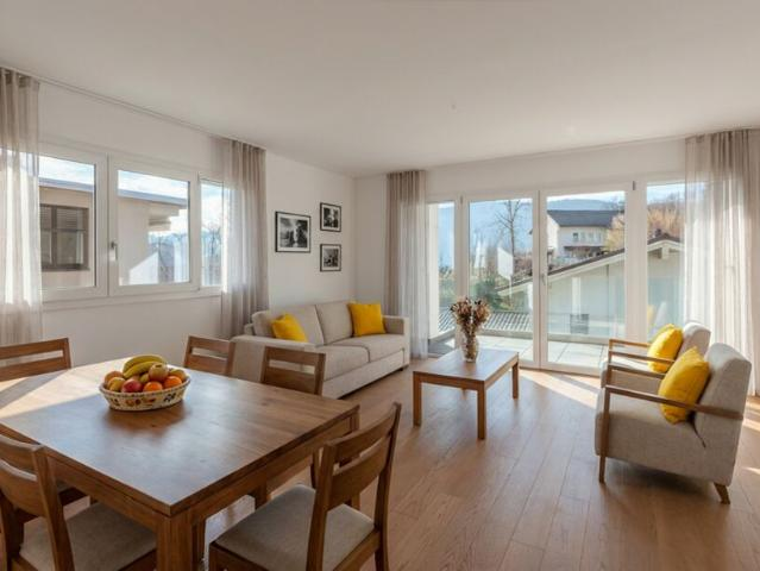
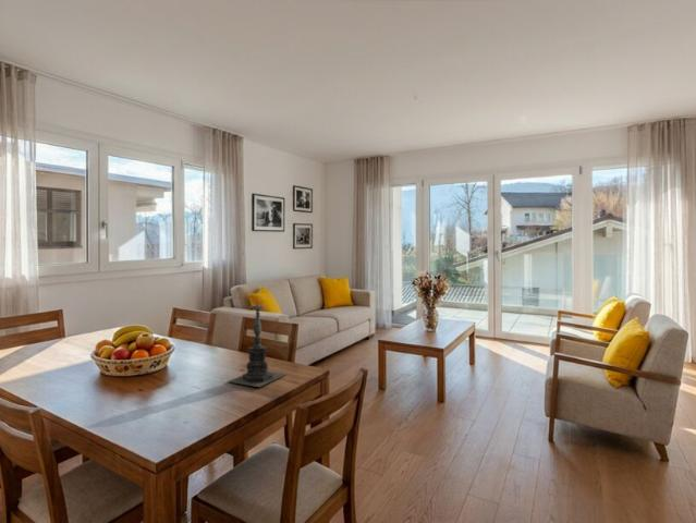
+ candle holder [228,293,285,388]
